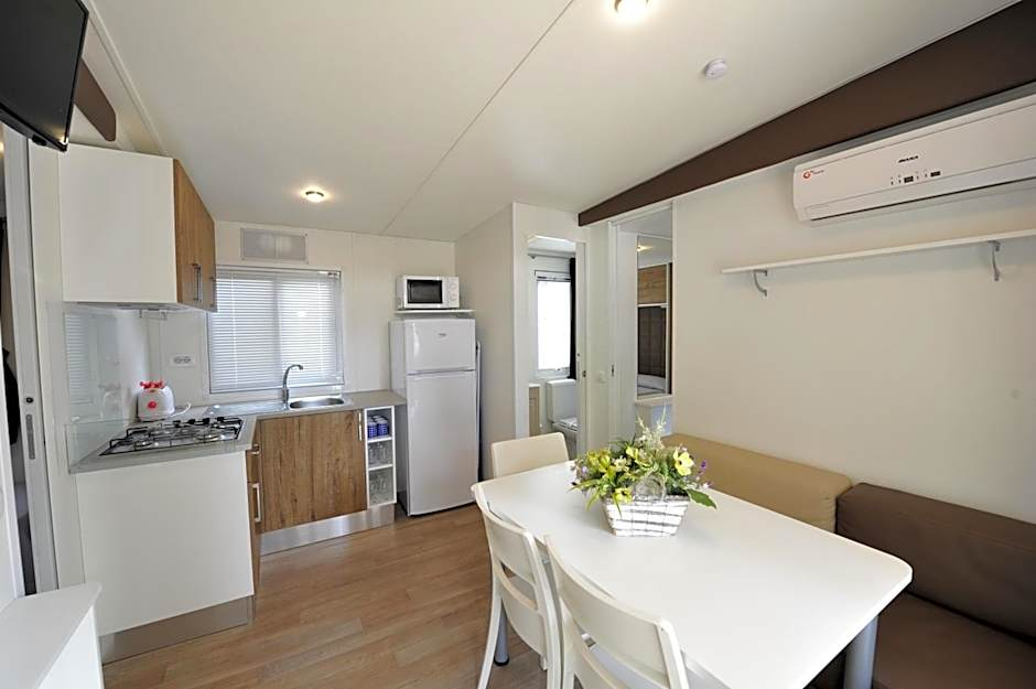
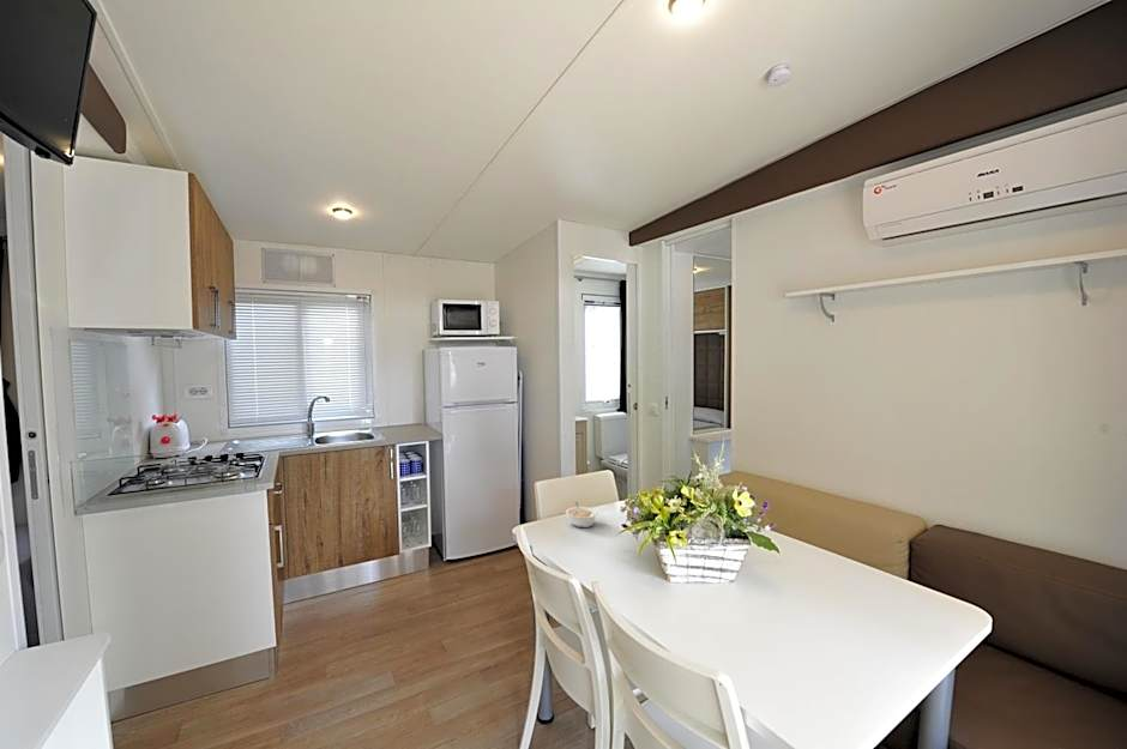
+ legume [565,501,599,528]
